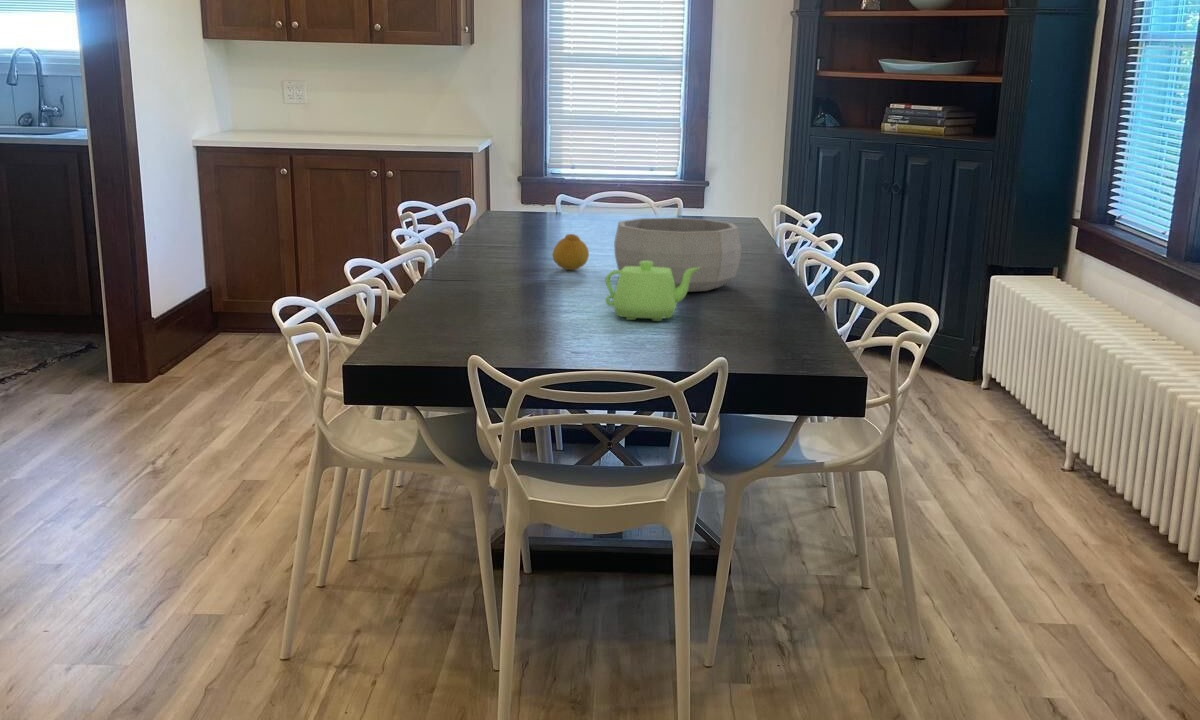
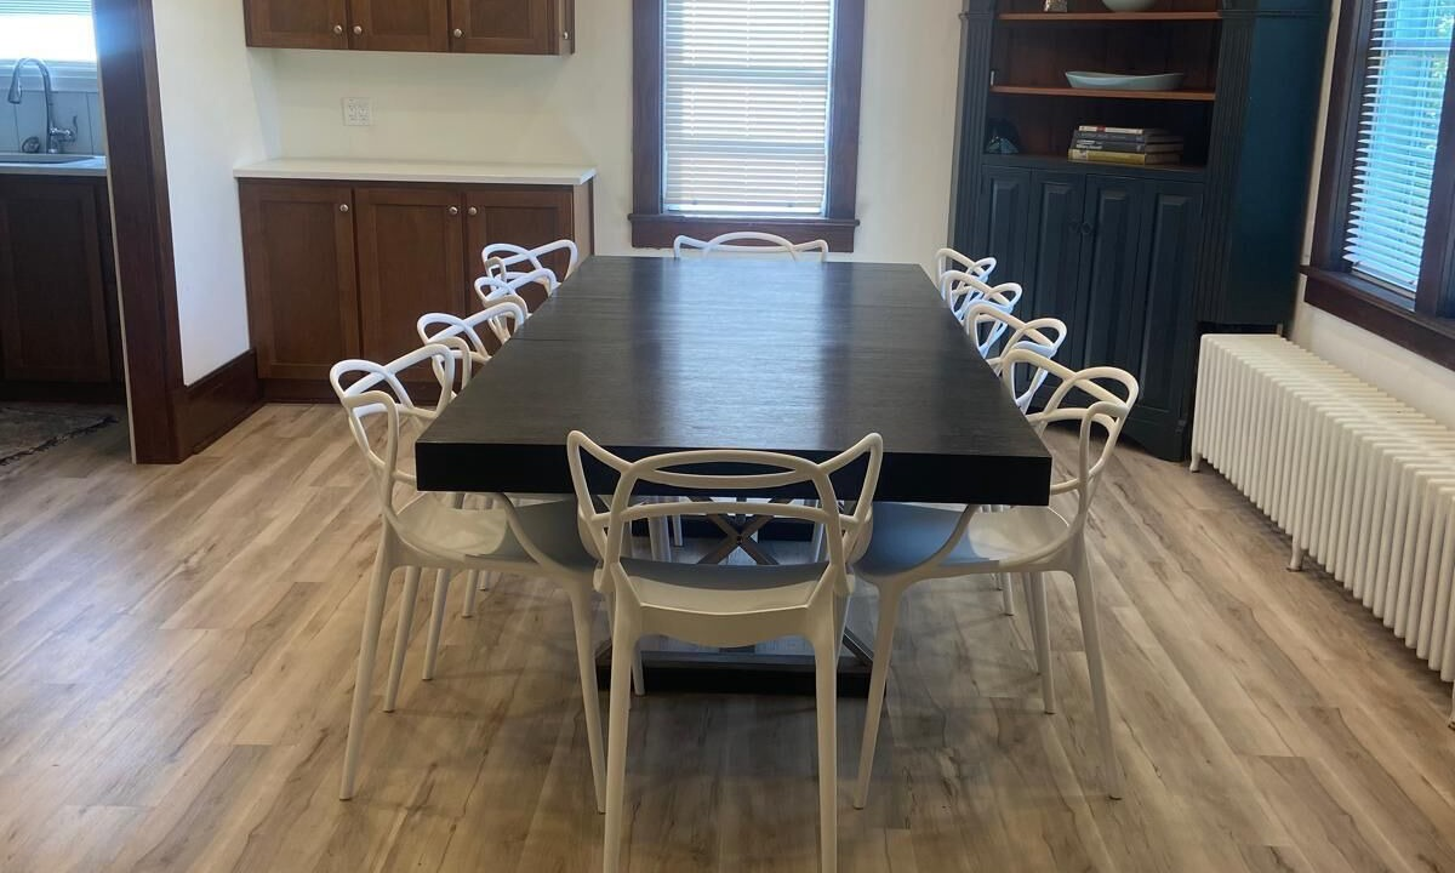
- decorative bowl [613,217,743,293]
- fruit [551,233,590,271]
- teapot [604,261,701,322]
